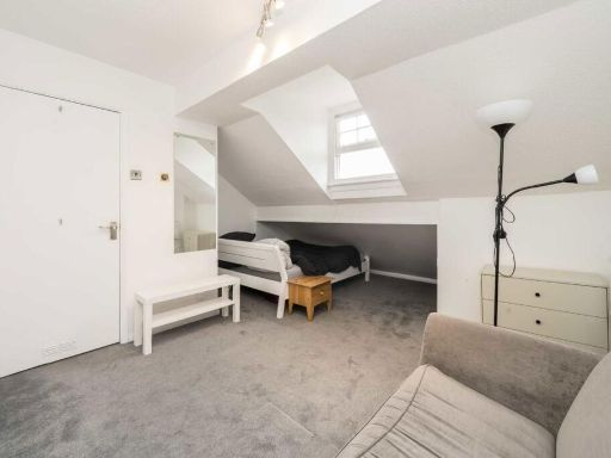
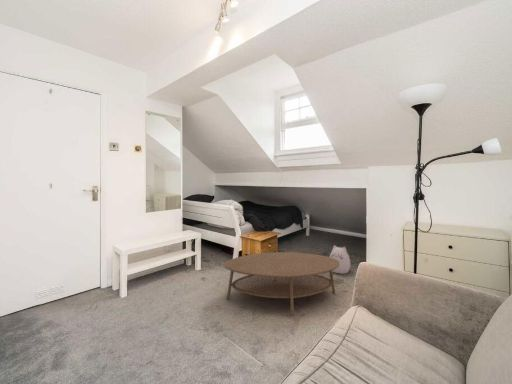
+ coffee table [223,251,340,316]
+ plush toy [329,244,351,275]
